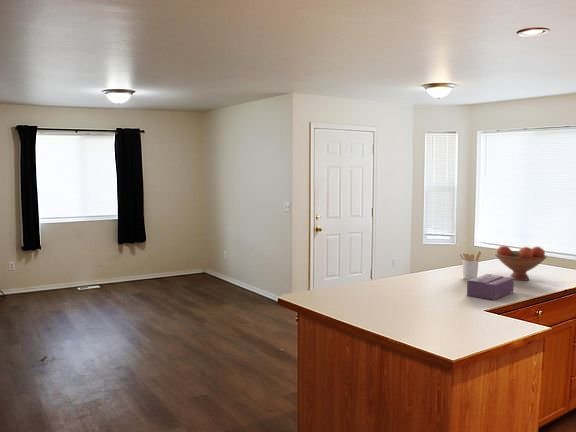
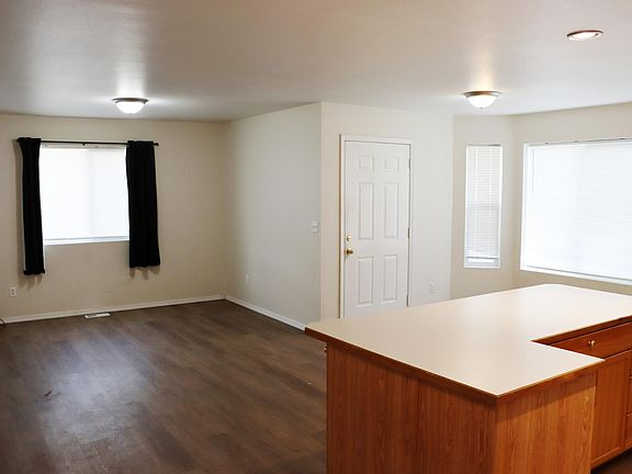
- fruit bowl [494,245,548,281]
- tissue box [466,273,515,301]
- utensil holder [459,250,482,281]
